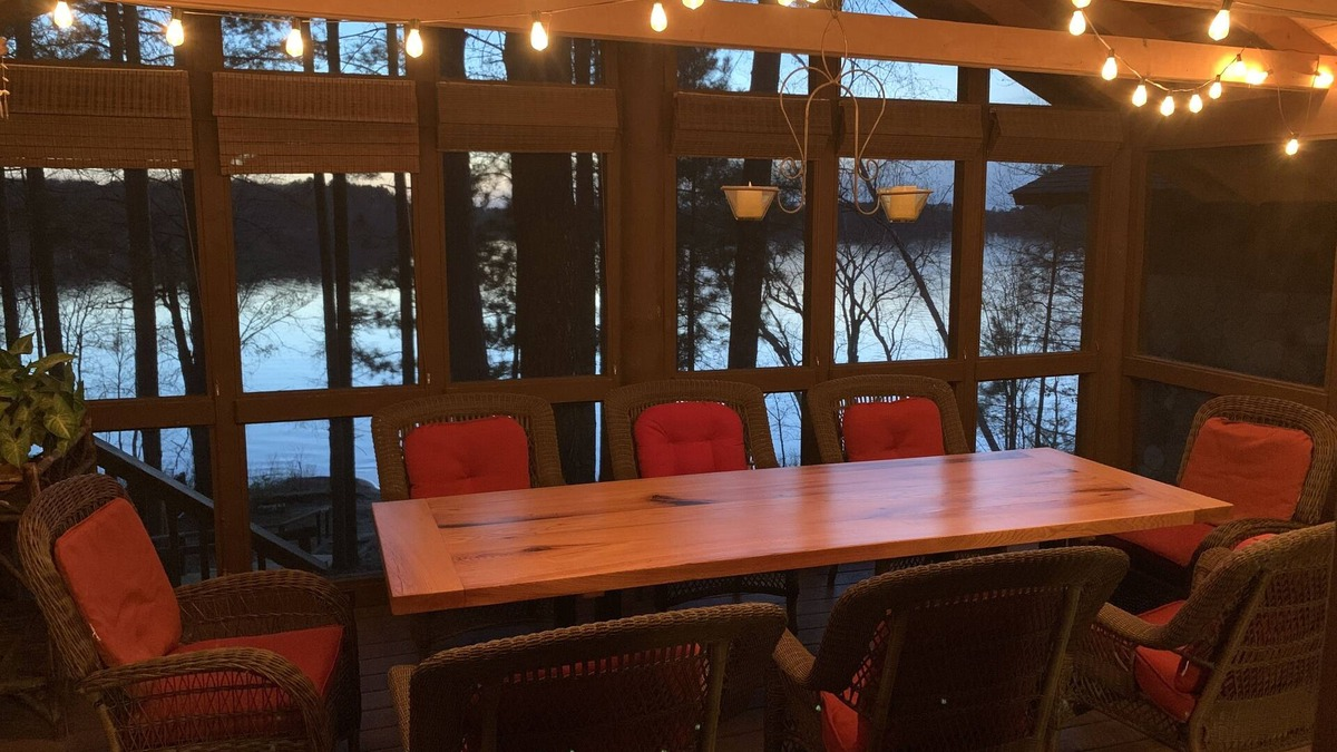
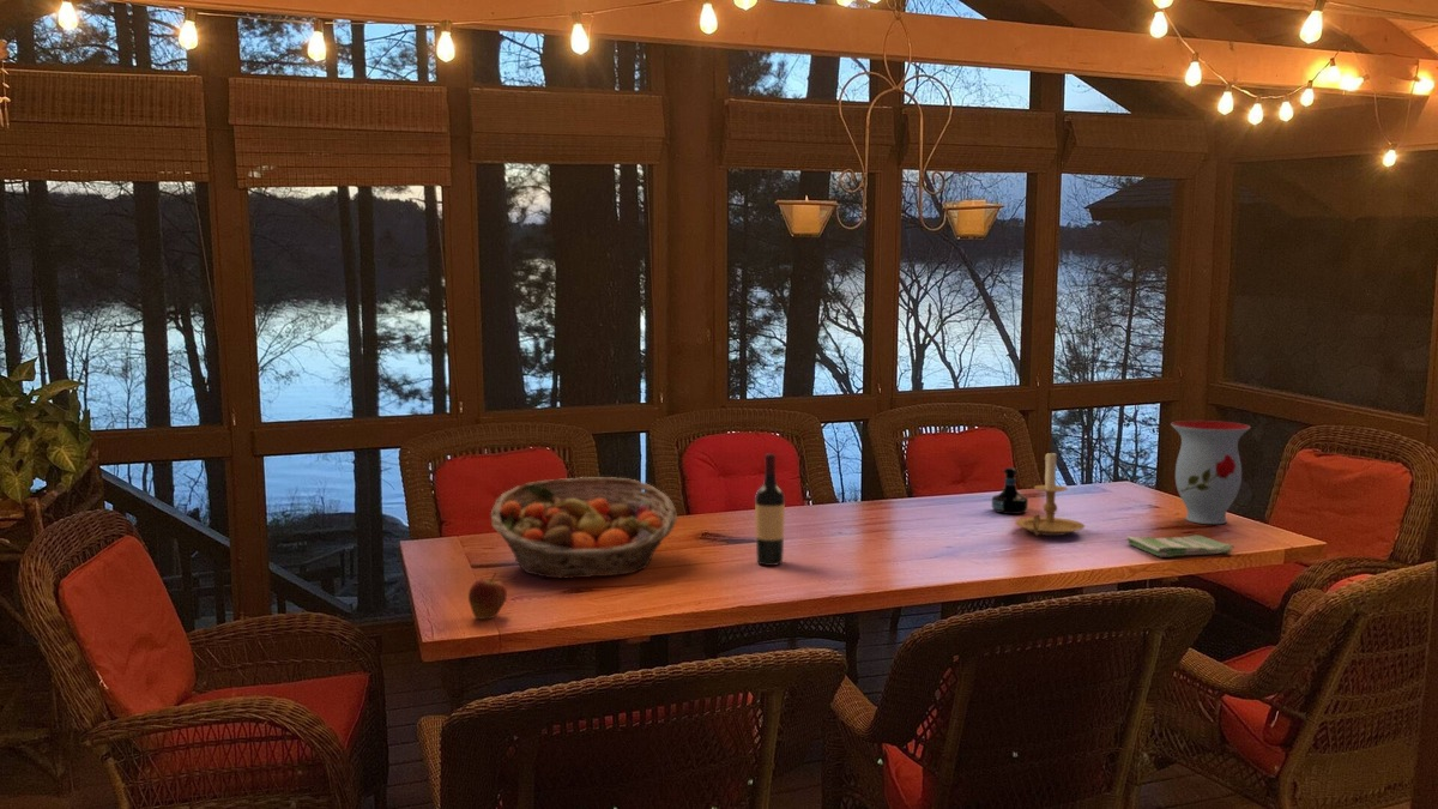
+ apple [467,572,508,620]
+ fruit basket [490,476,678,579]
+ dish towel [1125,533,1234,559]
+ wine bottle [754,452,786,567]
+ candle holder [1014,448,1086,537]
+ vase [1170,419,1251,525]
+ tequila bottle [991,466,1029,515]
